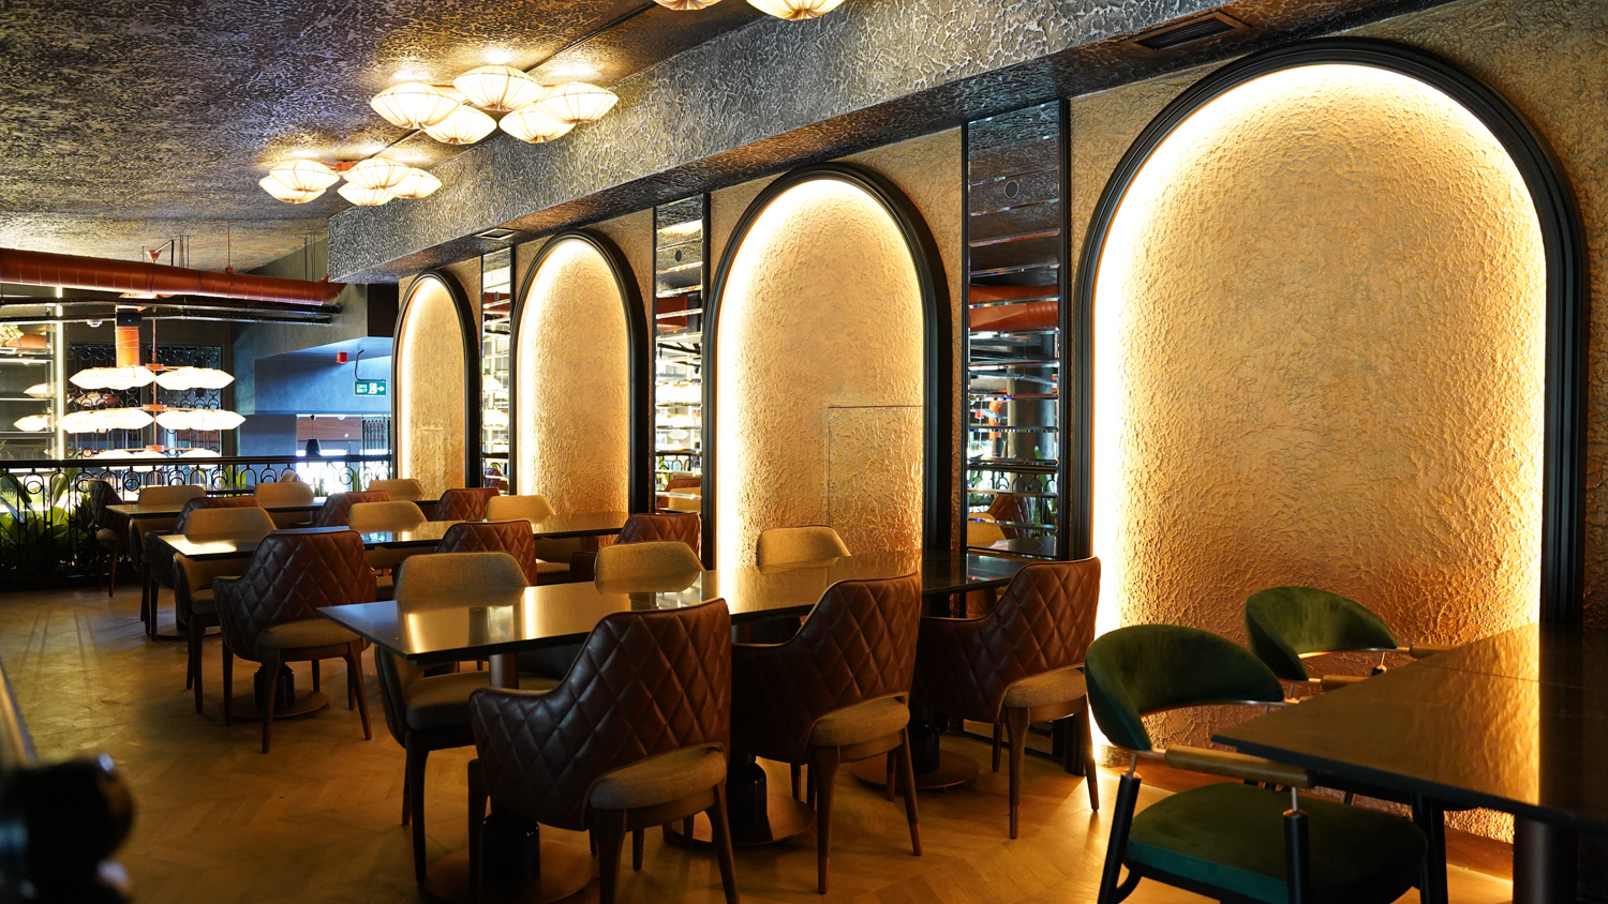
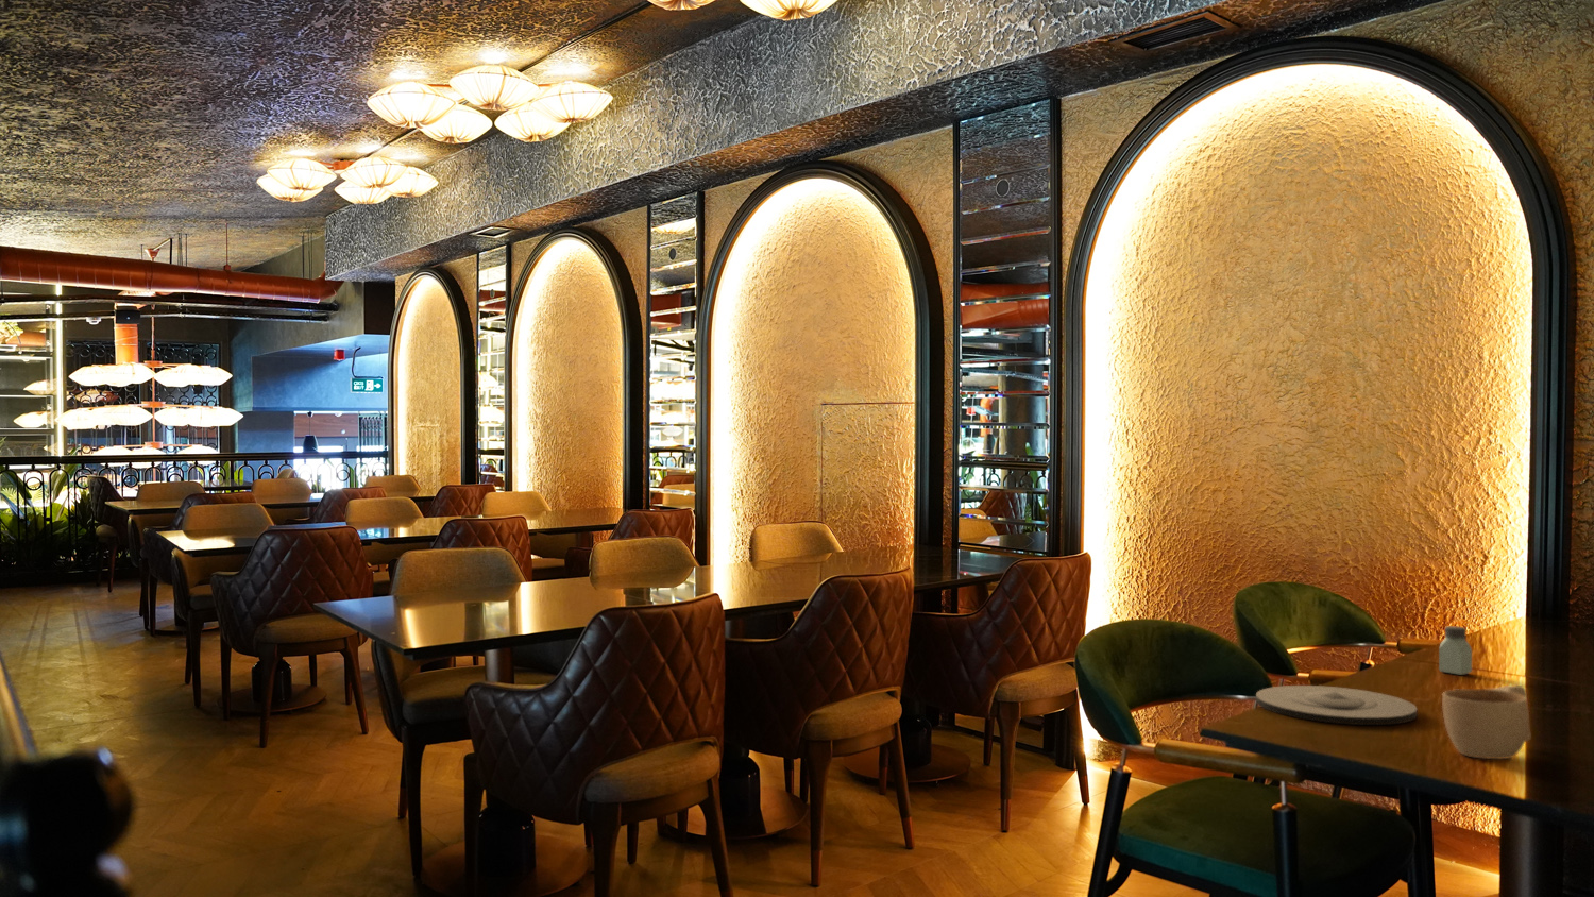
+ plate [1255,685,1419,726]
+ saltshaker [1437,625,1472,676]
+ cup [1441,685,1533,760]
